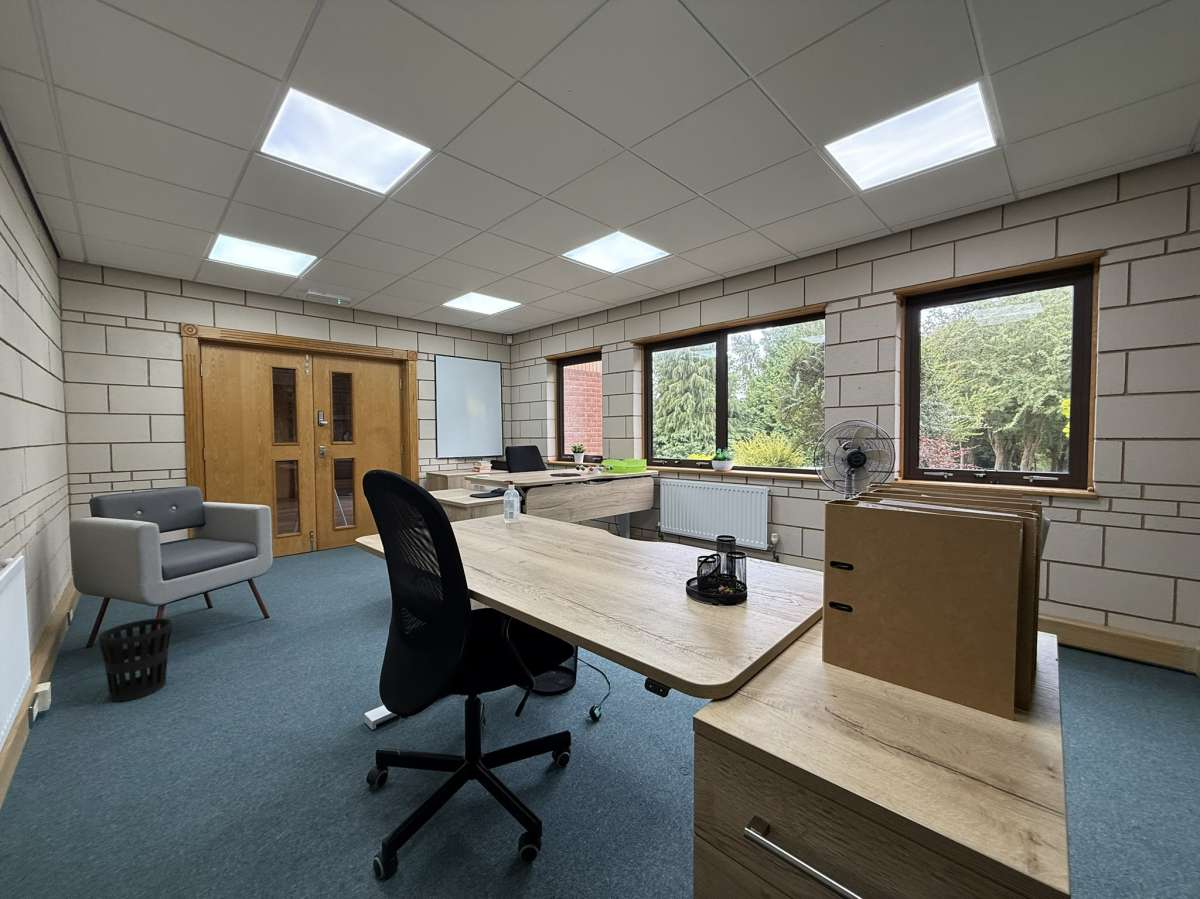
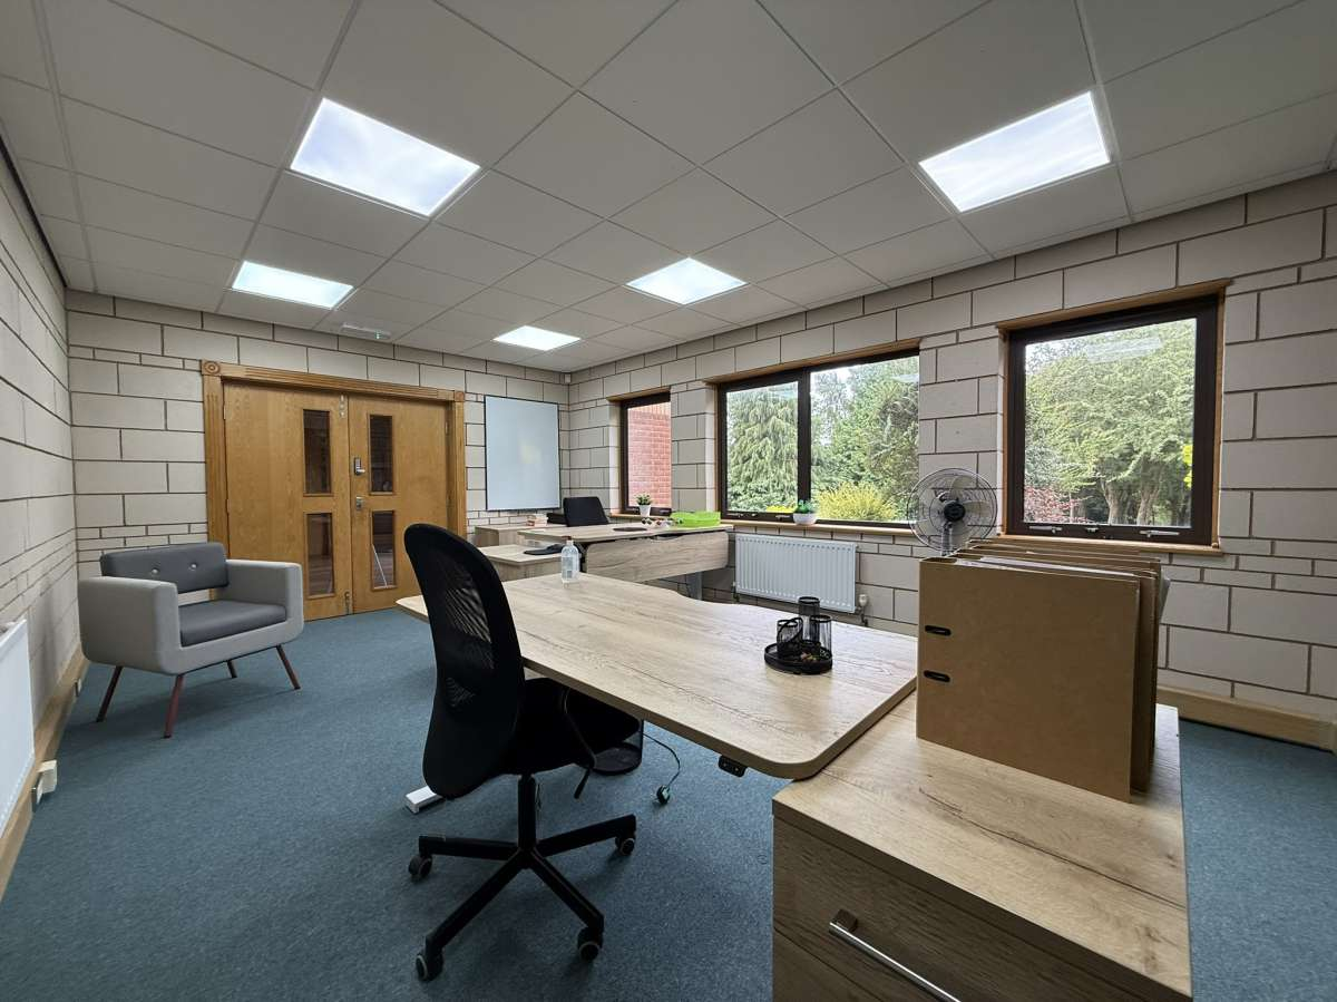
- wastebasket [98,617,173,702]
